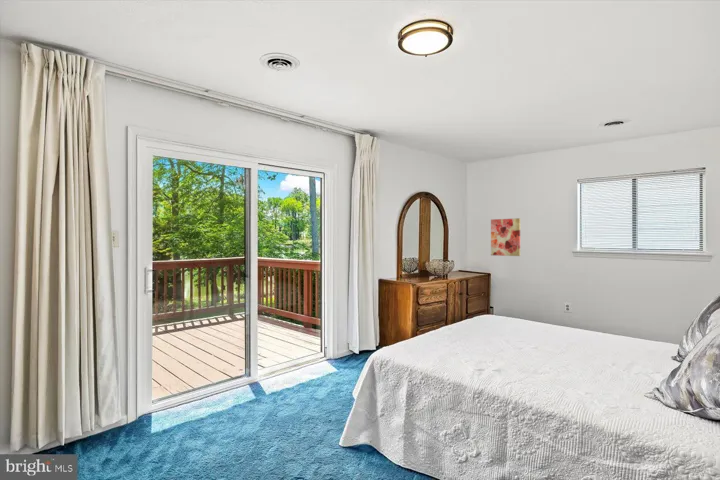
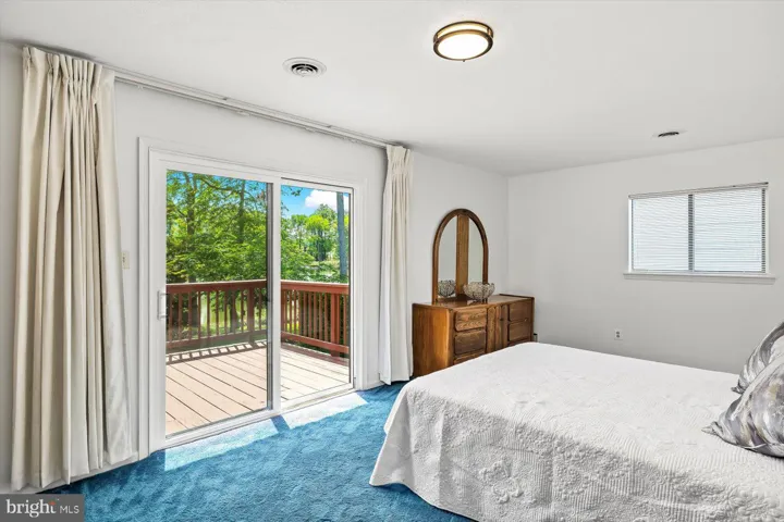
- wall art [490,217,521,257]
